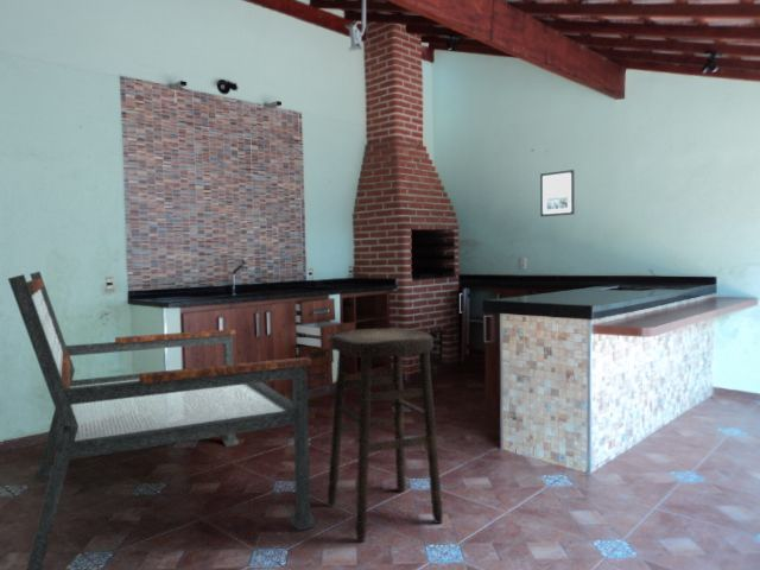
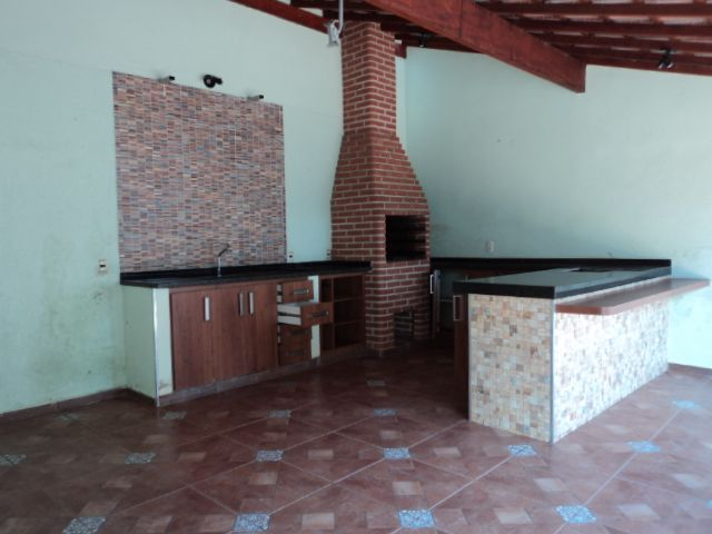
- bench [7,271,316,570]
- stool [327,328,444,543]
- wall art [539,169,575,217]
